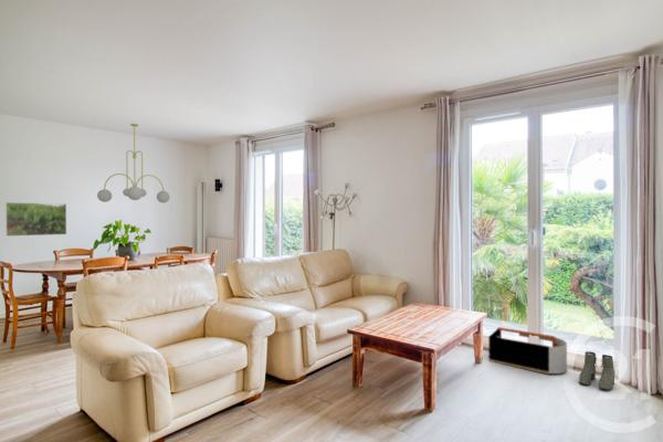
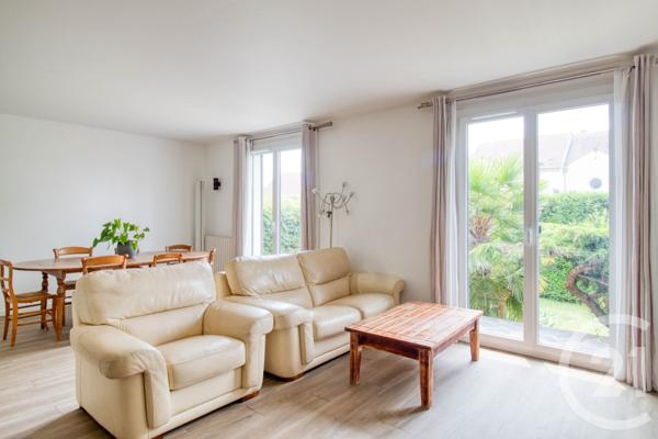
- chandelier [96,123,170,204]
- boots [578,350,617,391]
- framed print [4,201,67,238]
- storage bin [487,326,568,376]
